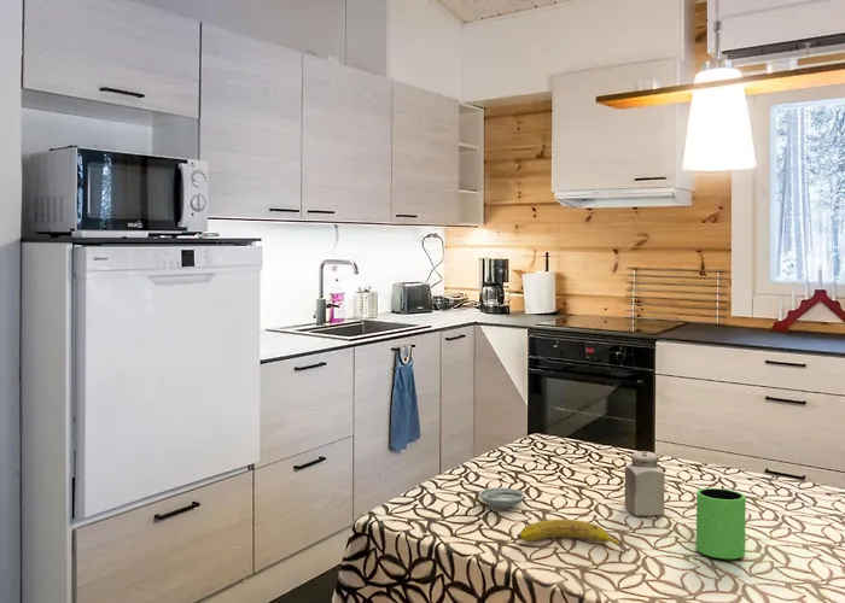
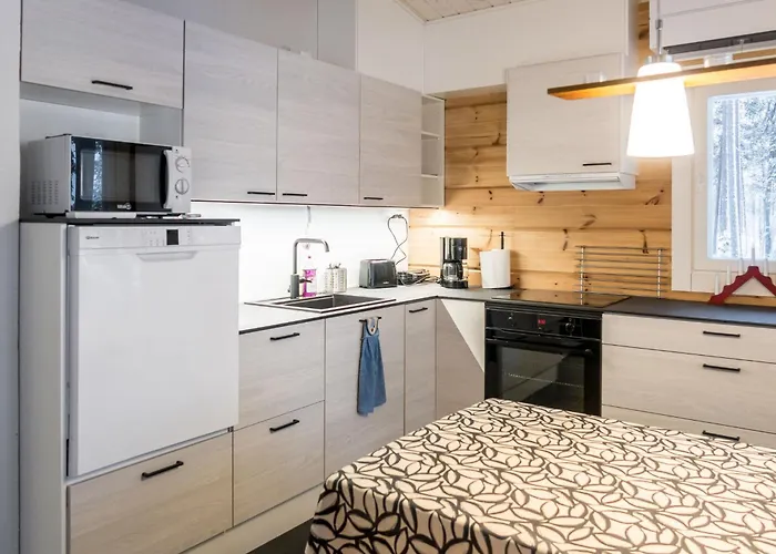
- saucer [478,486,526,509]
- mug [695,487,747,560]
- salt shaker [624,450,666,516]
- fruit [517,519,631,552]
